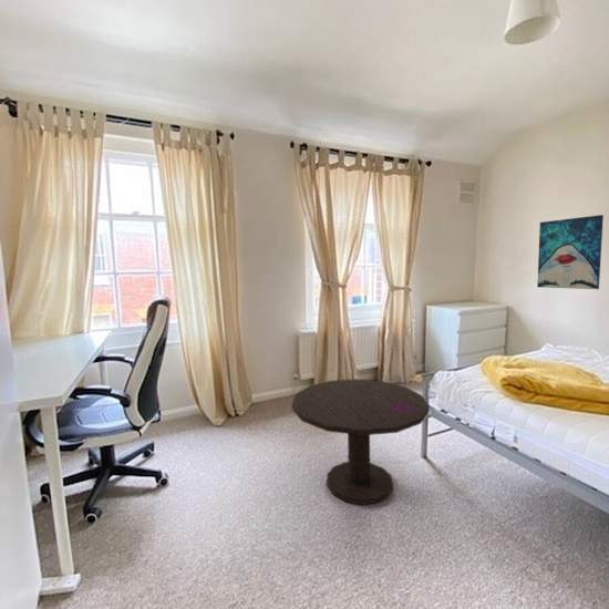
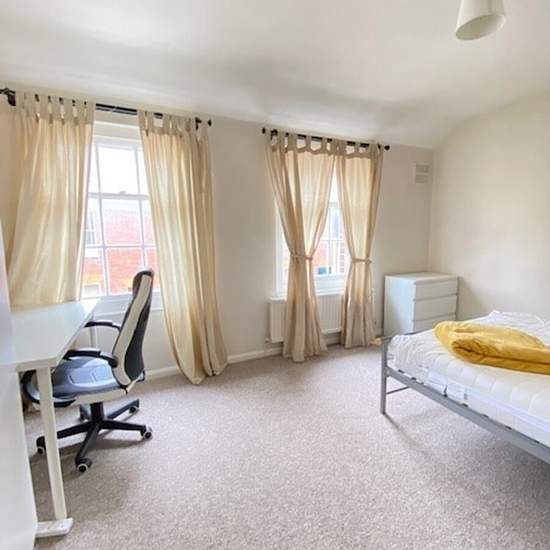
- side table [291,378,430,506]
- wall art [536,214,605,290]
